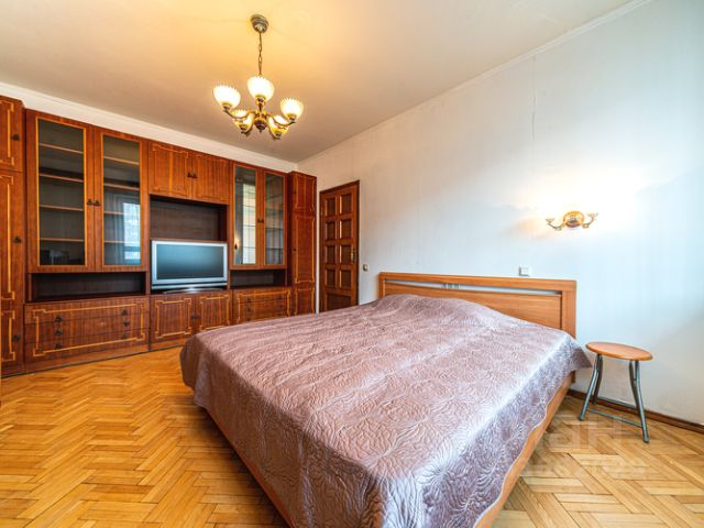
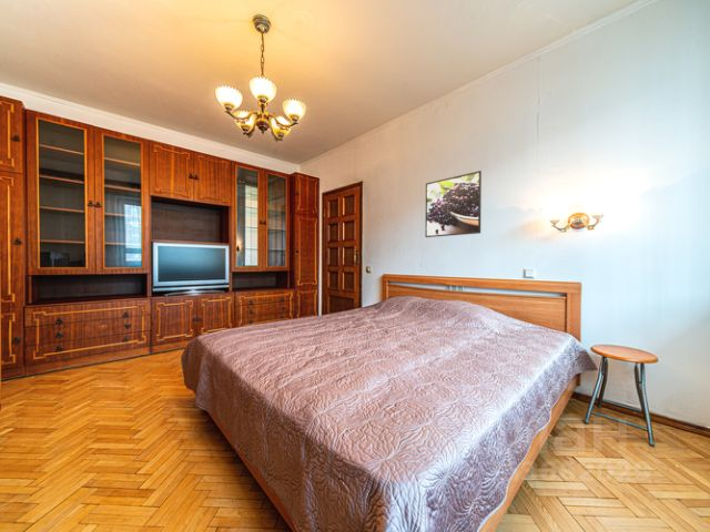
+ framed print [424,170,483,238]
